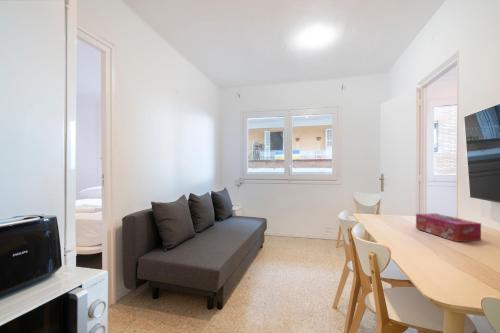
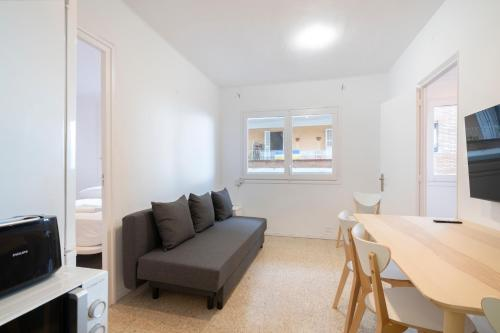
- tissue box [415,212,482,243]
